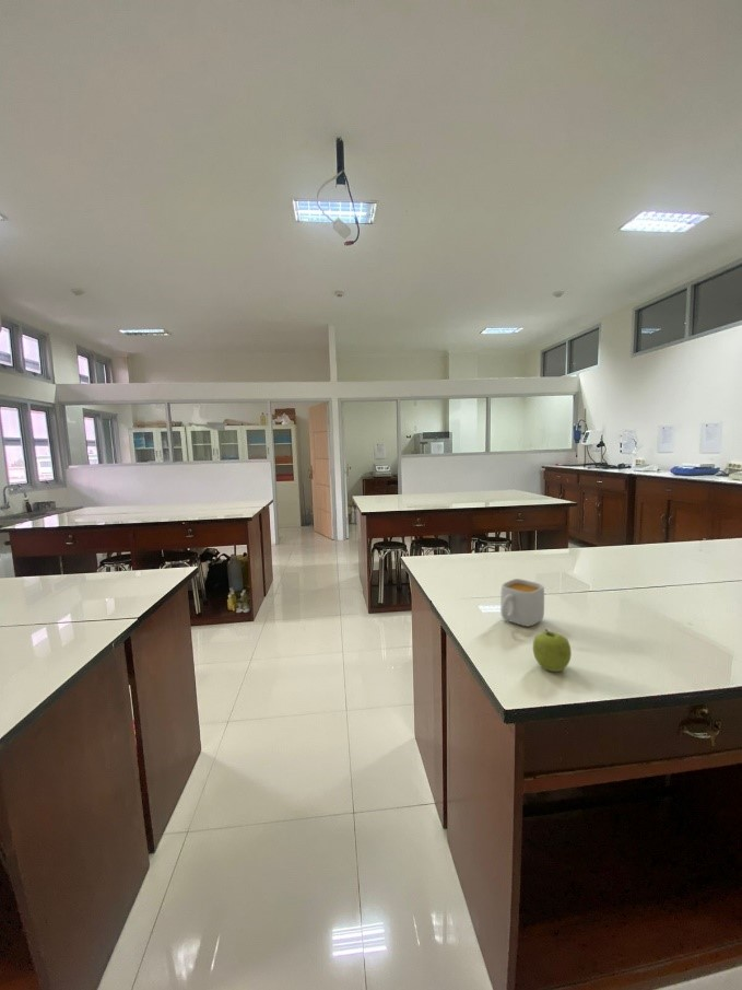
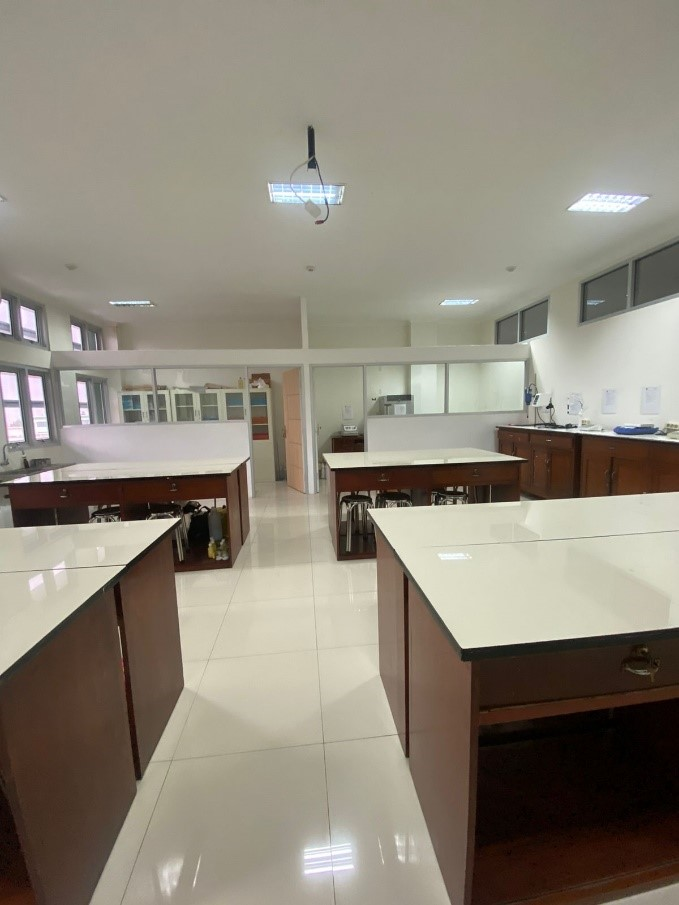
- mug [499,578,545,627]
- fruit [532,628,573,673]
